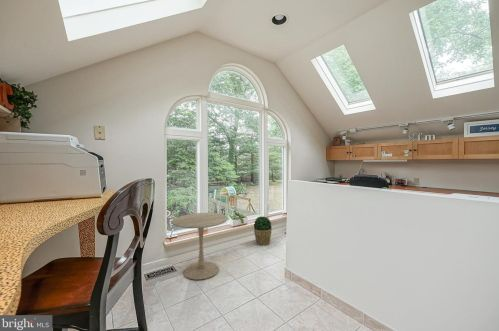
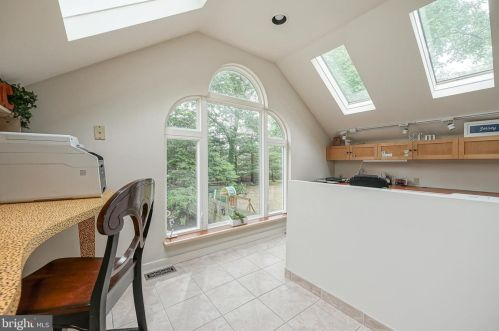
- potted plant [253,215,273,246]
- side table [171,212,229,281]
